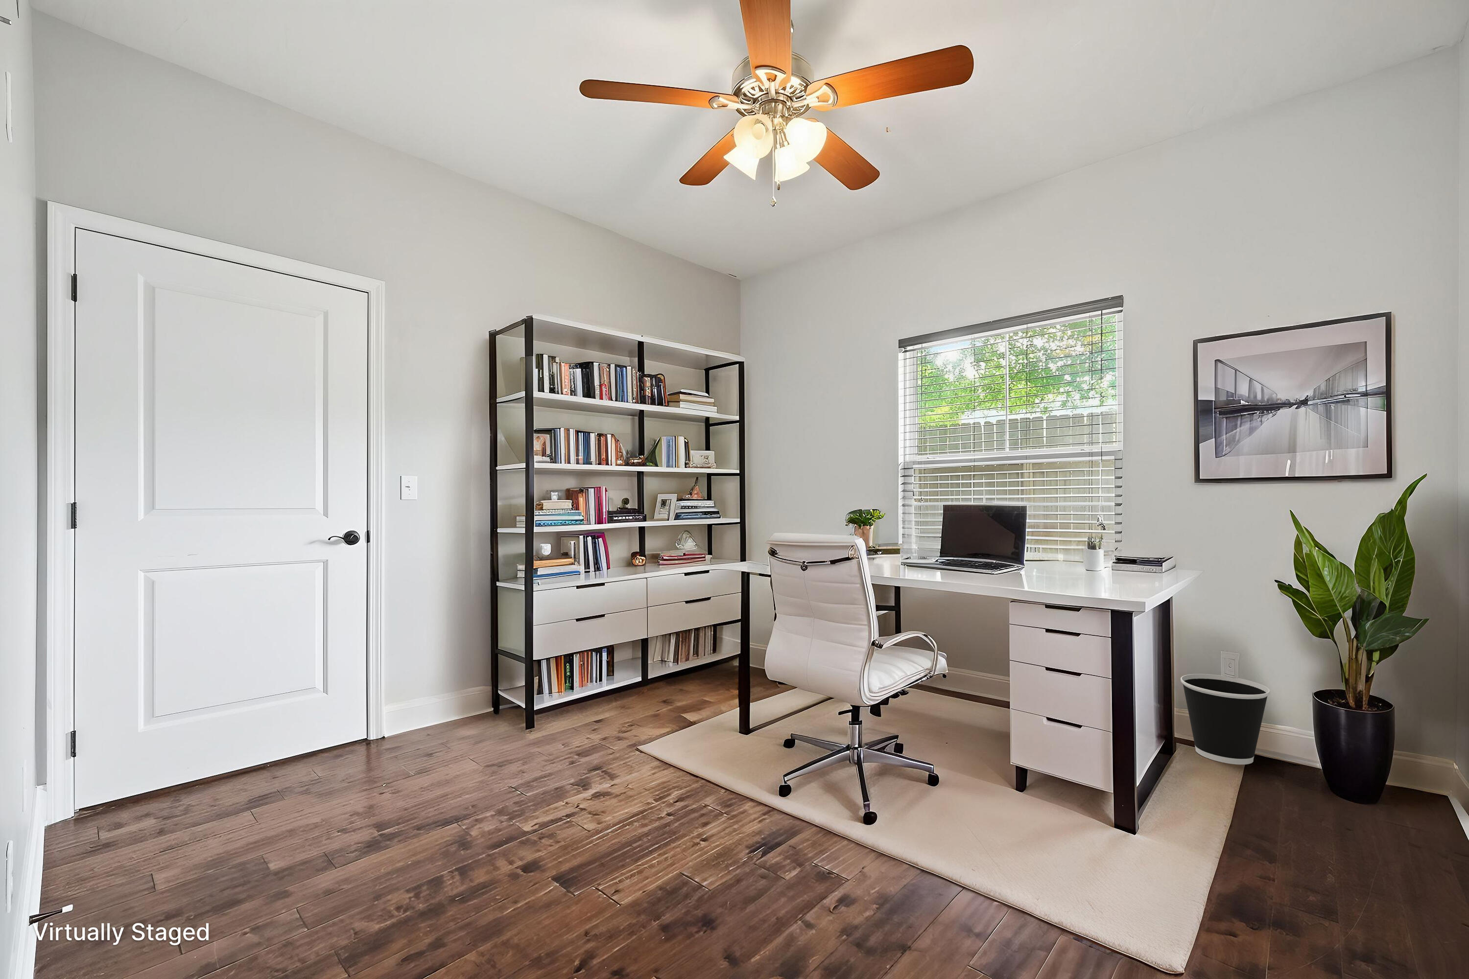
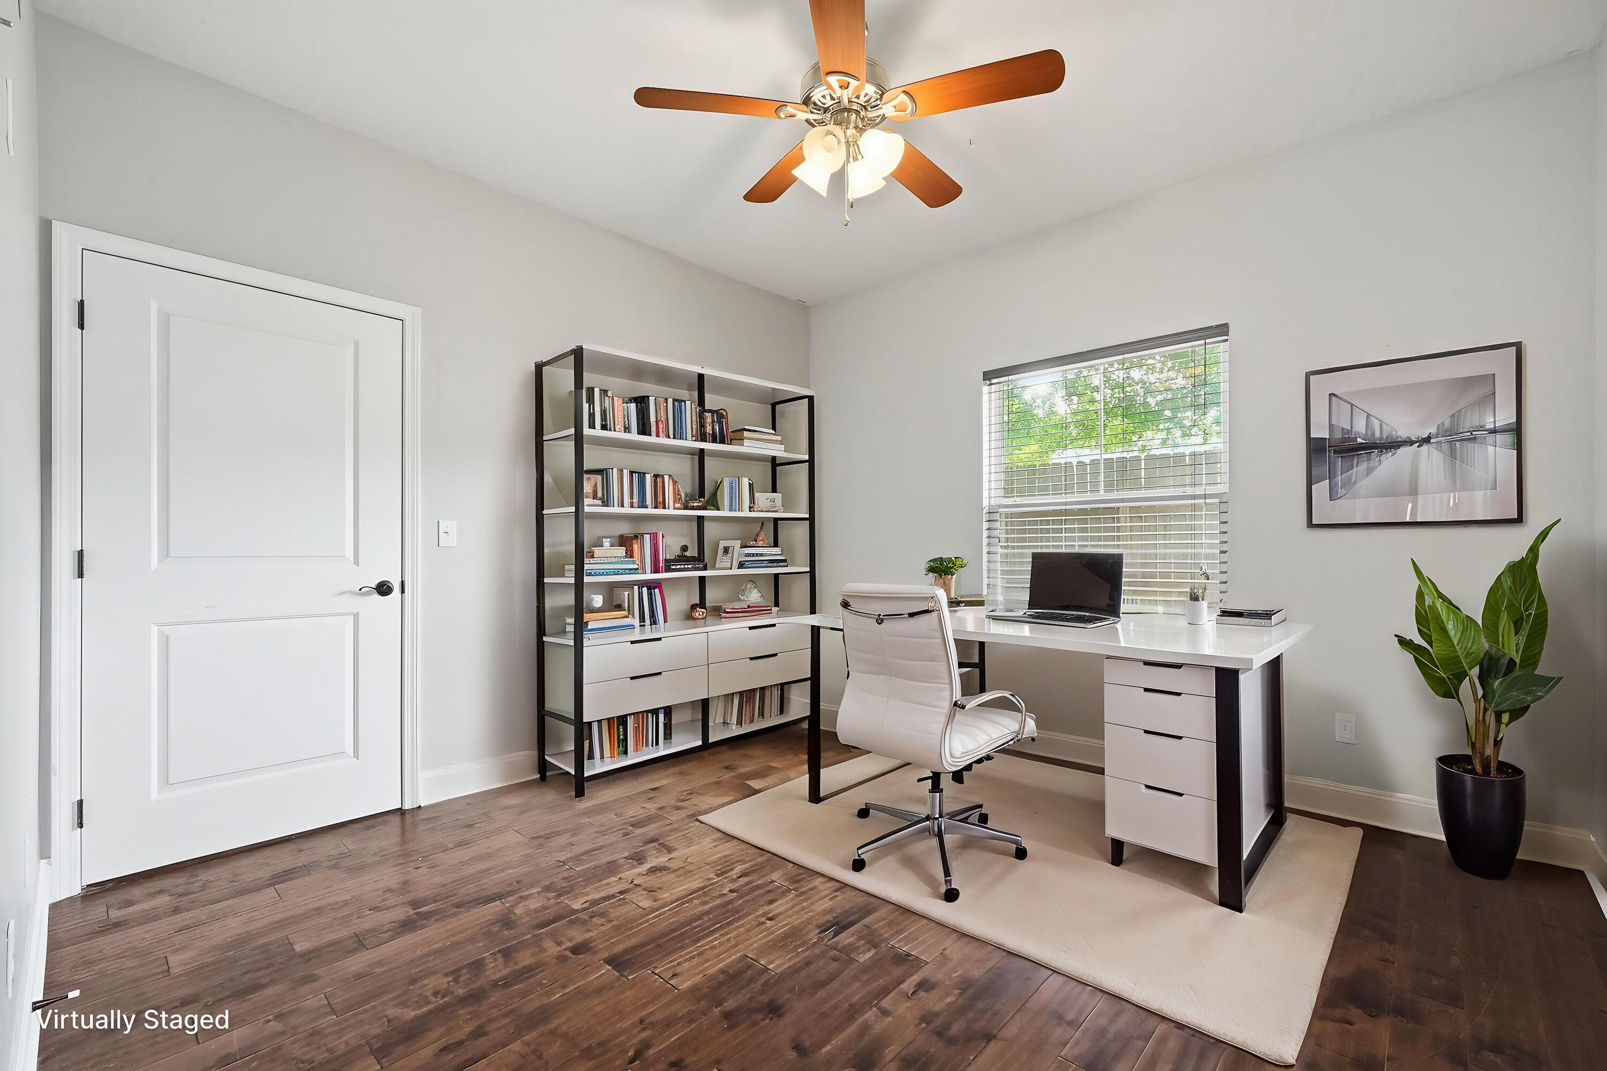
- wastebasket [1180,673,1271,765]
